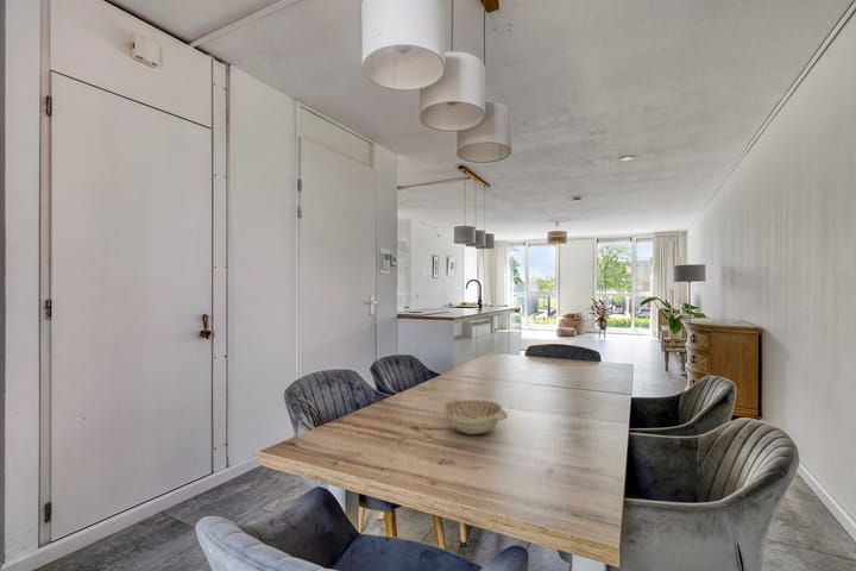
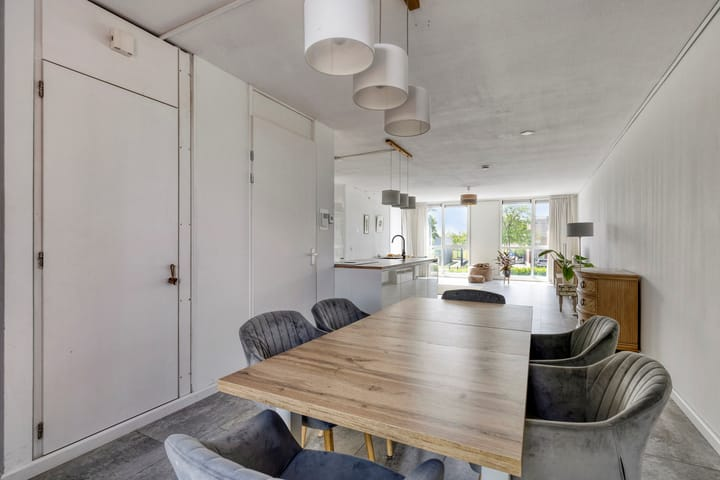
- decorative bowl [442,399,509,435]
